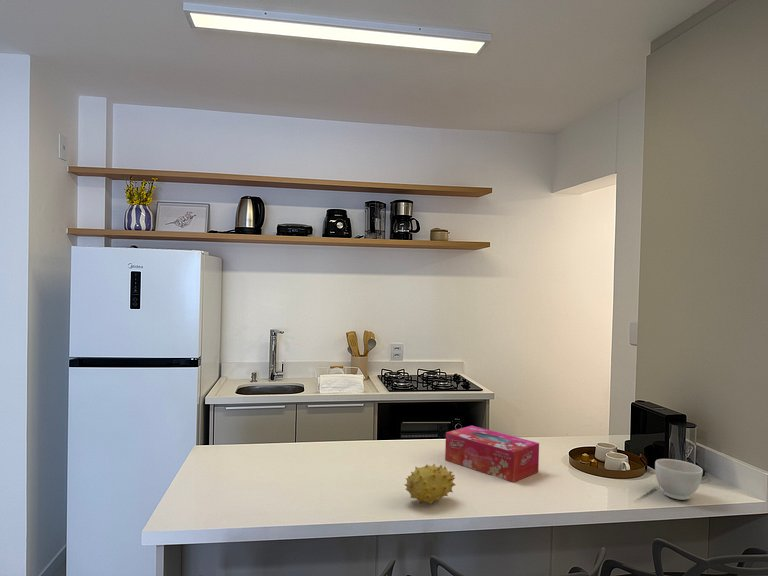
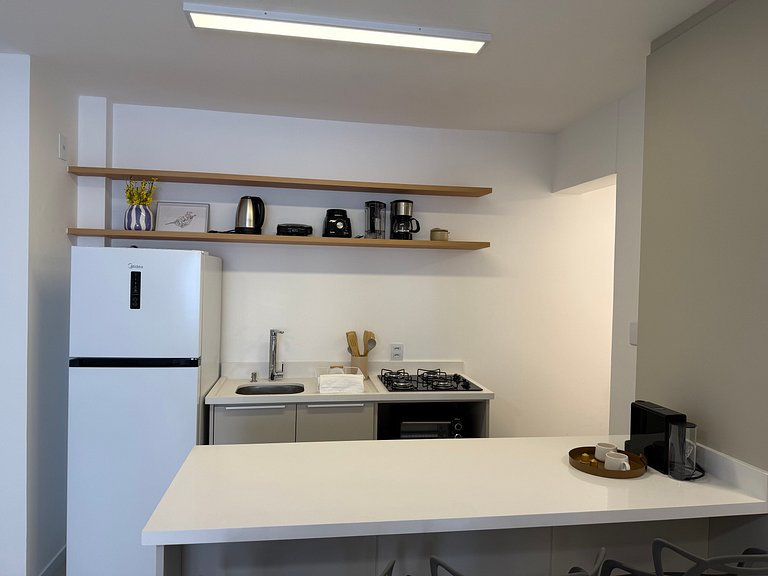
- bowl [654,458,704,501]
- tissue box [444,425,540,483]
- fruit [404,463,456,506]
